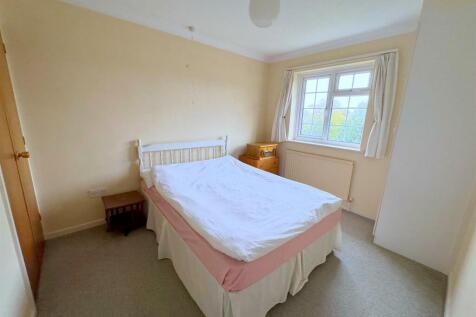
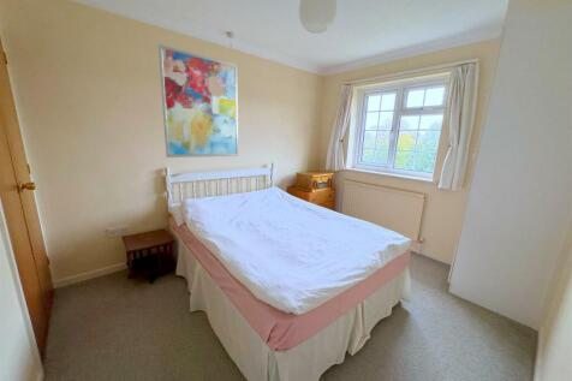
+ wall art [157,43,239,159]
